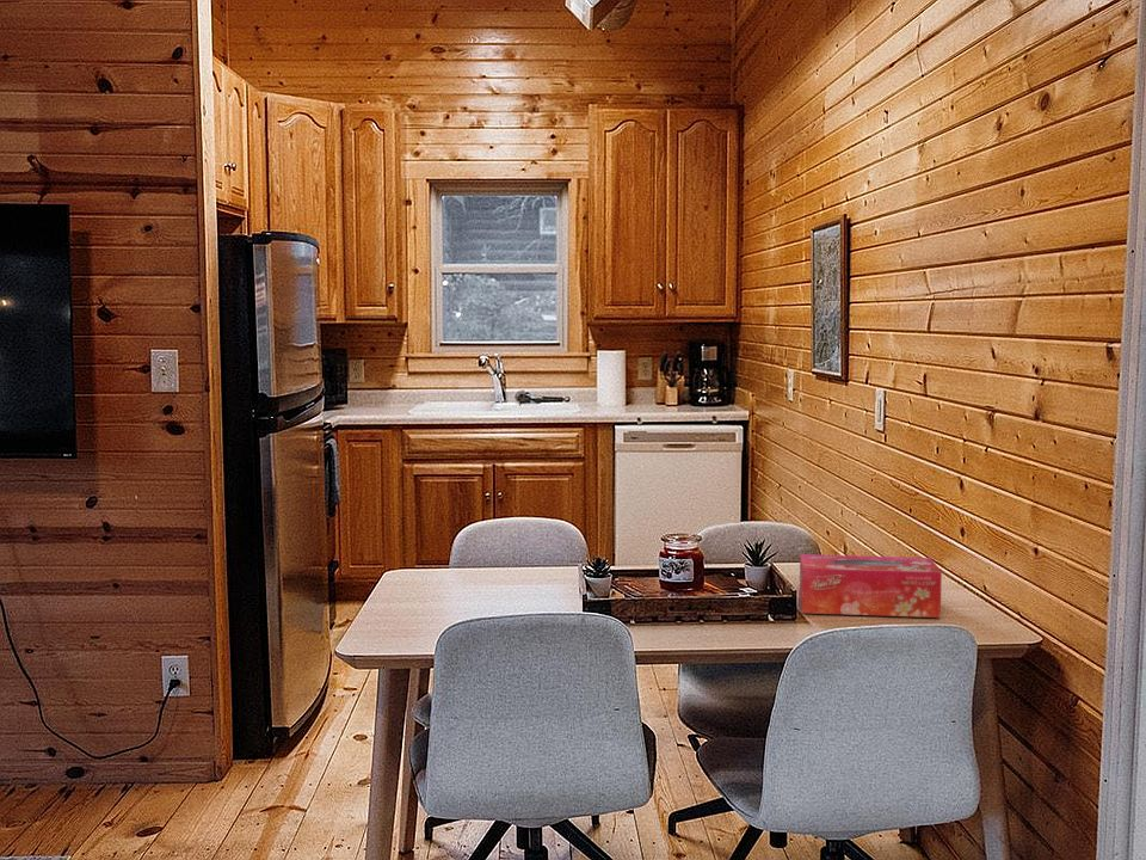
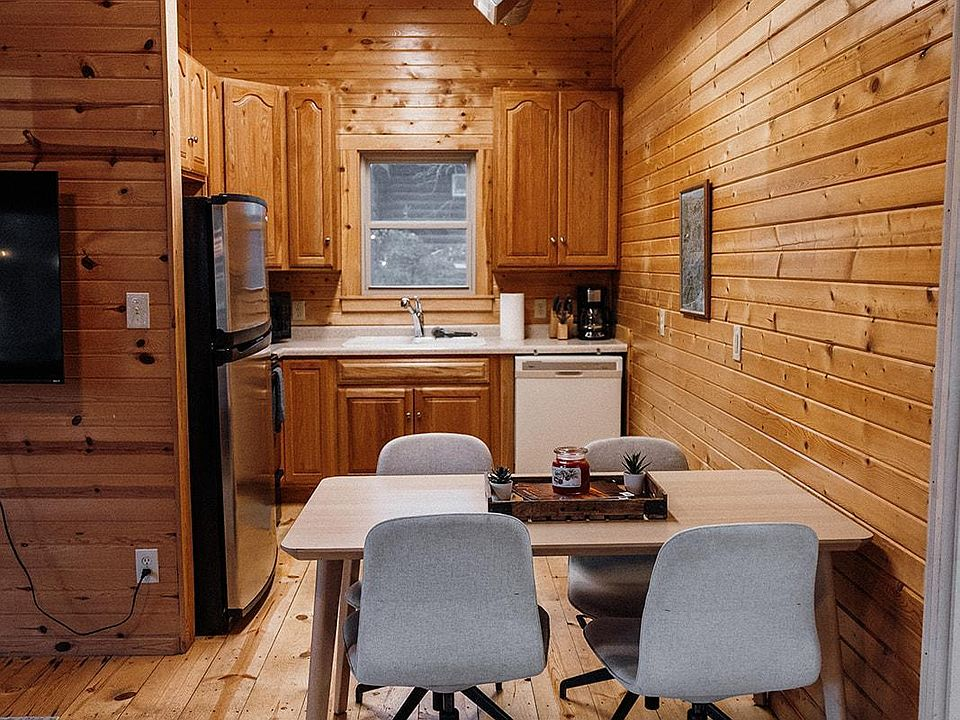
- tissue box [799,553,943,619]
